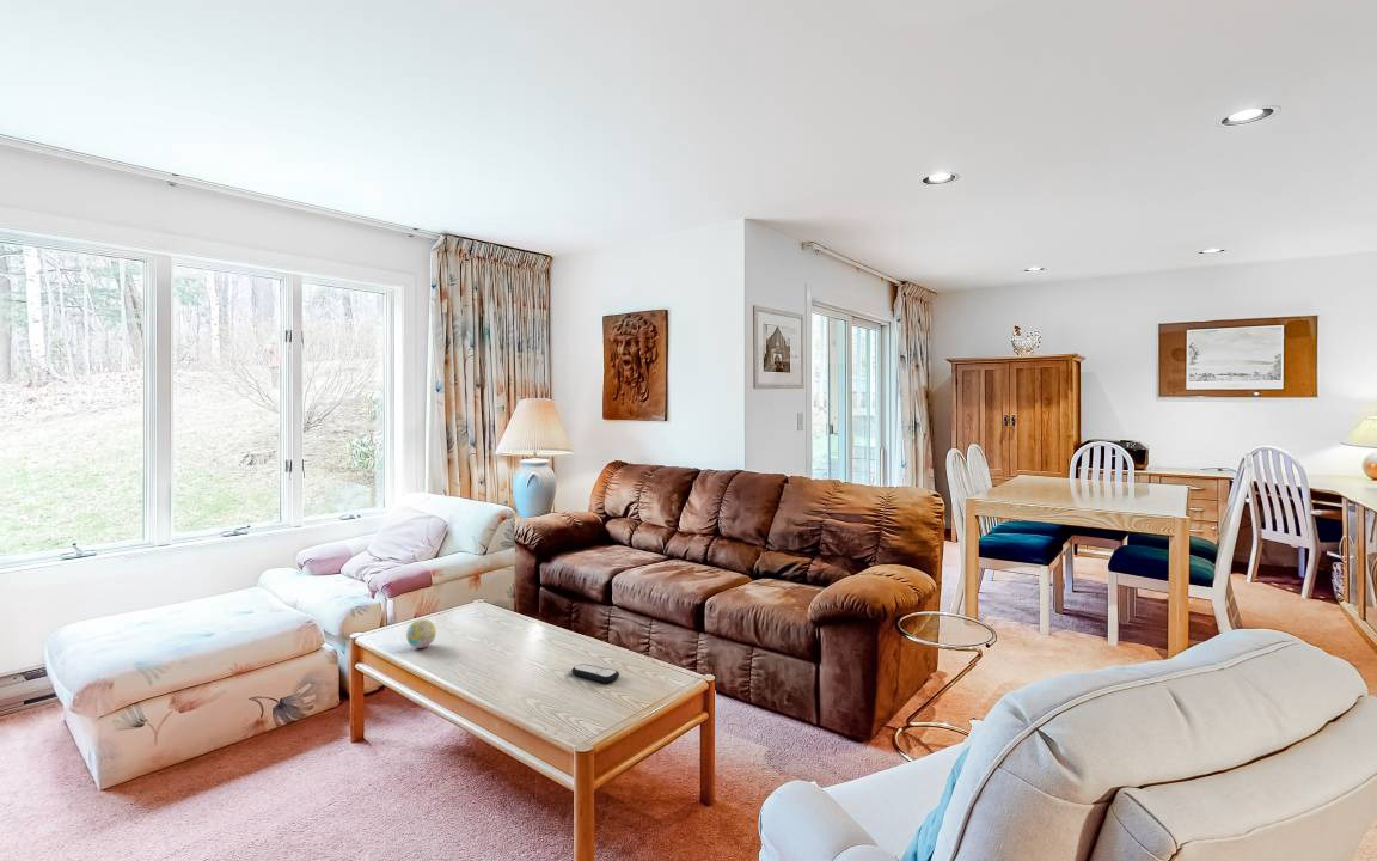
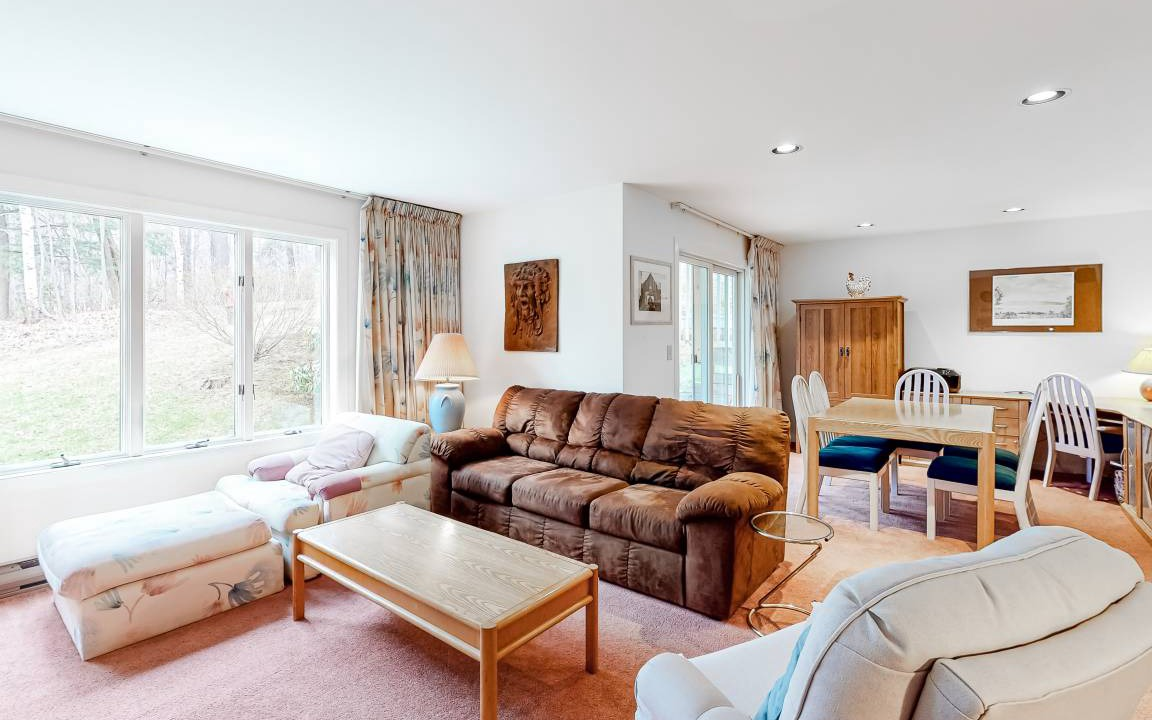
- decorative ball [405,618,437,649]
- remote control [570,662,620,684]
